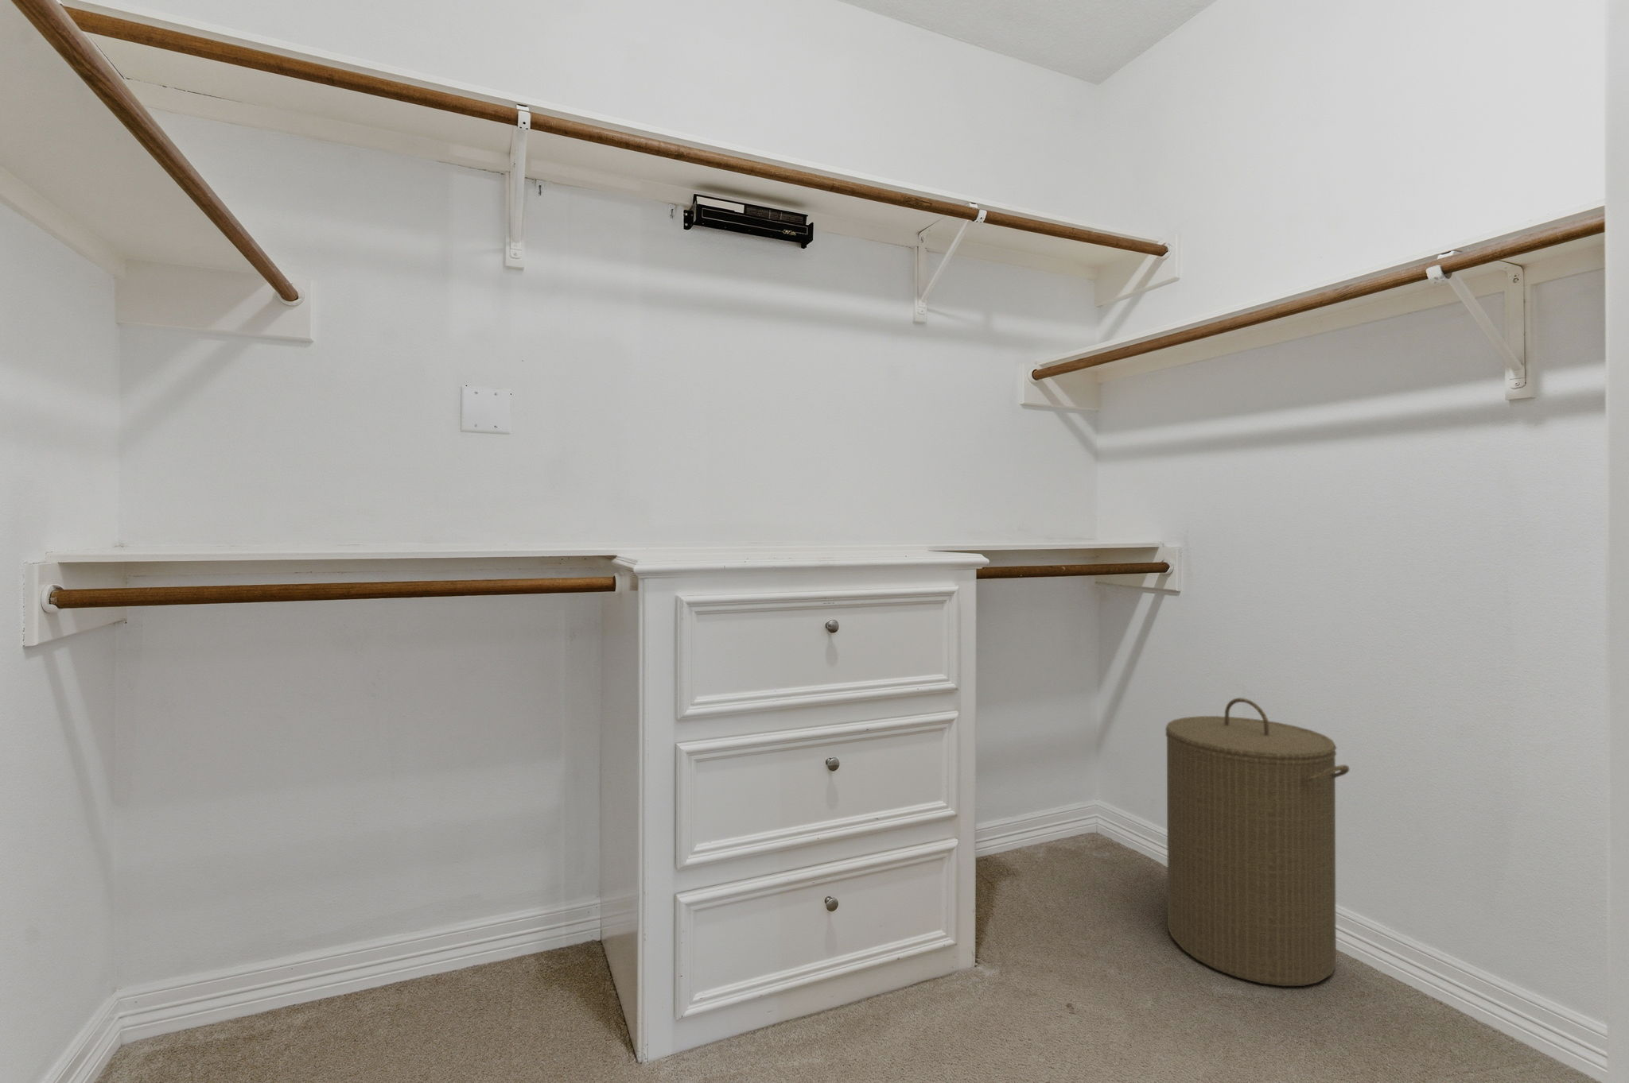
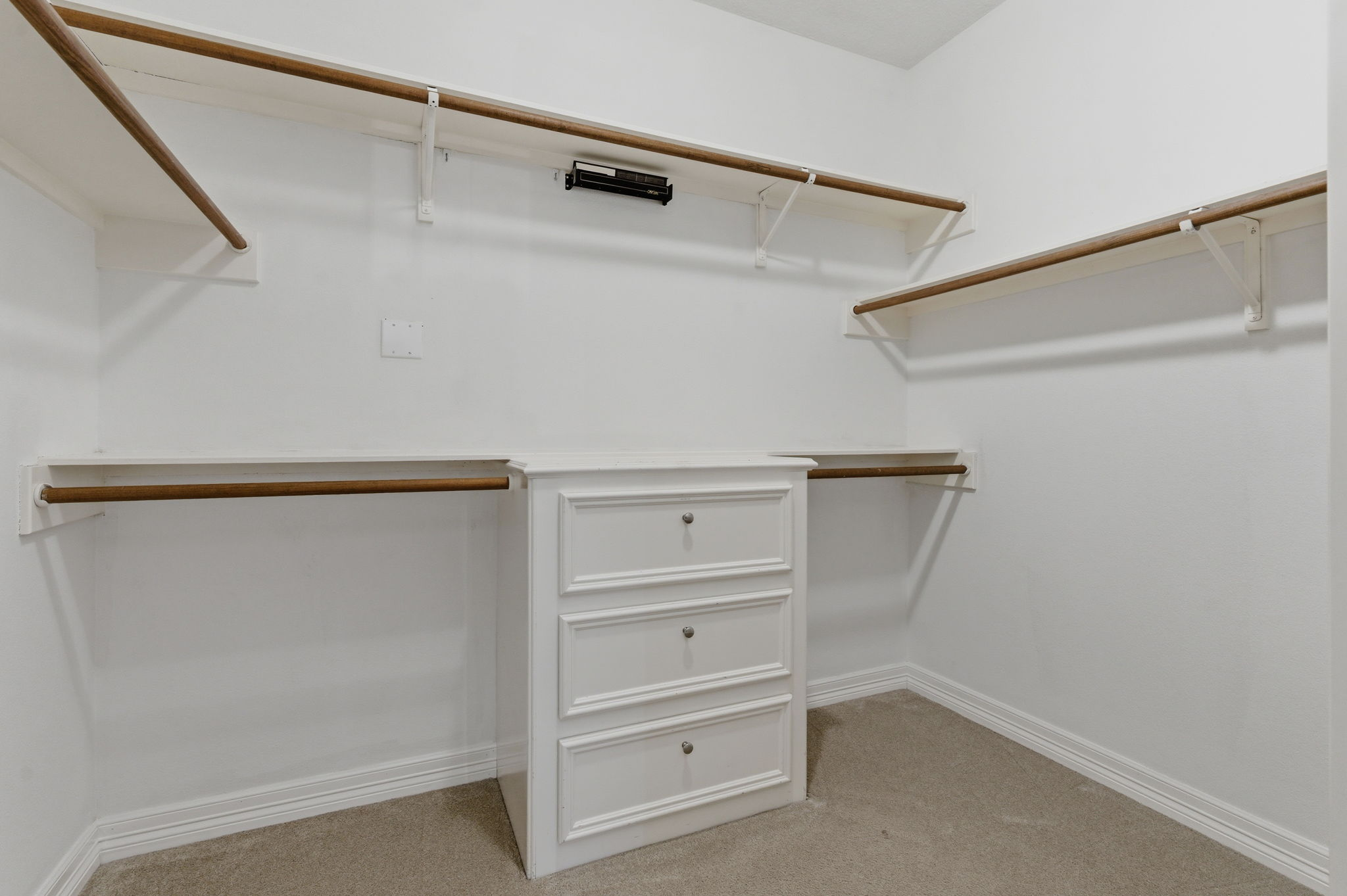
- laundry hamper [1165,697,1350,986]
